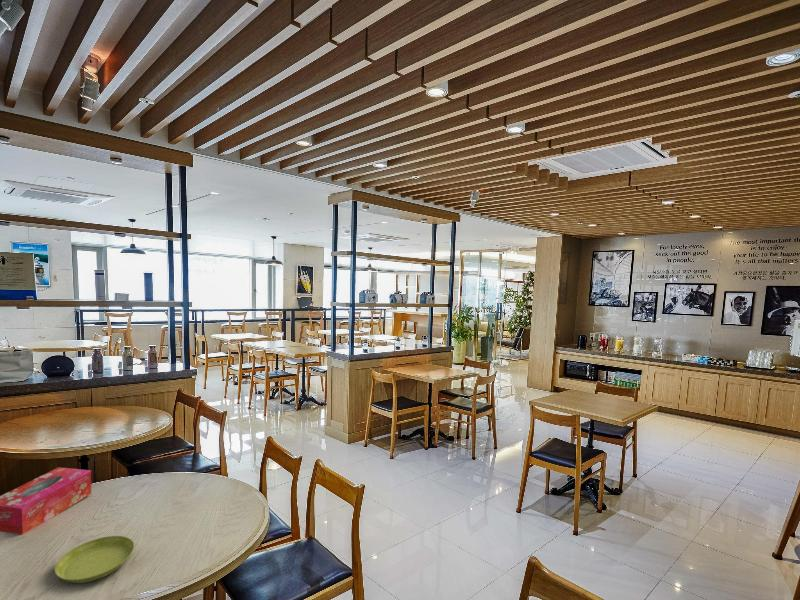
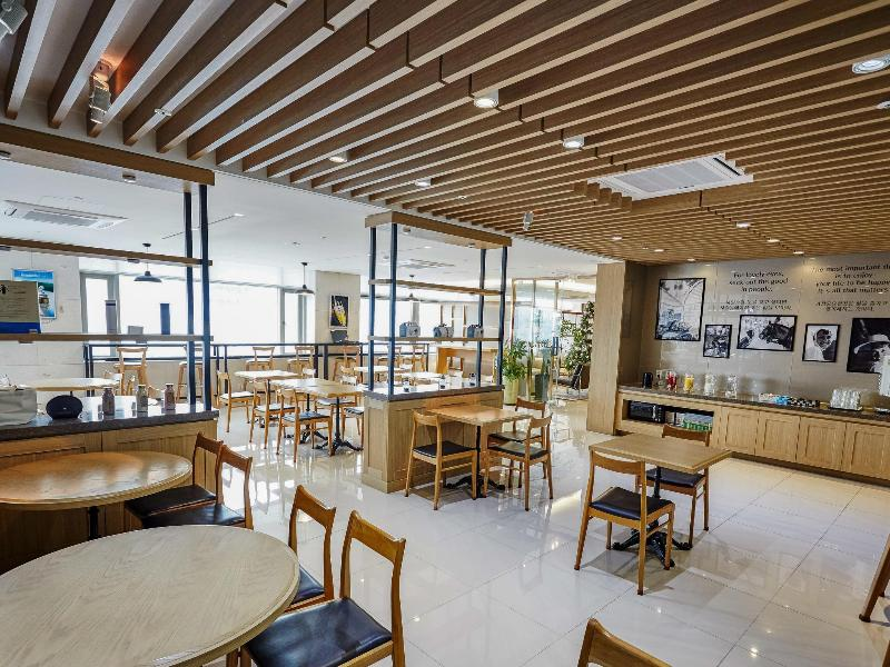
- tissue box [0,466,92,535]
- saucer [54,535,135,584]
